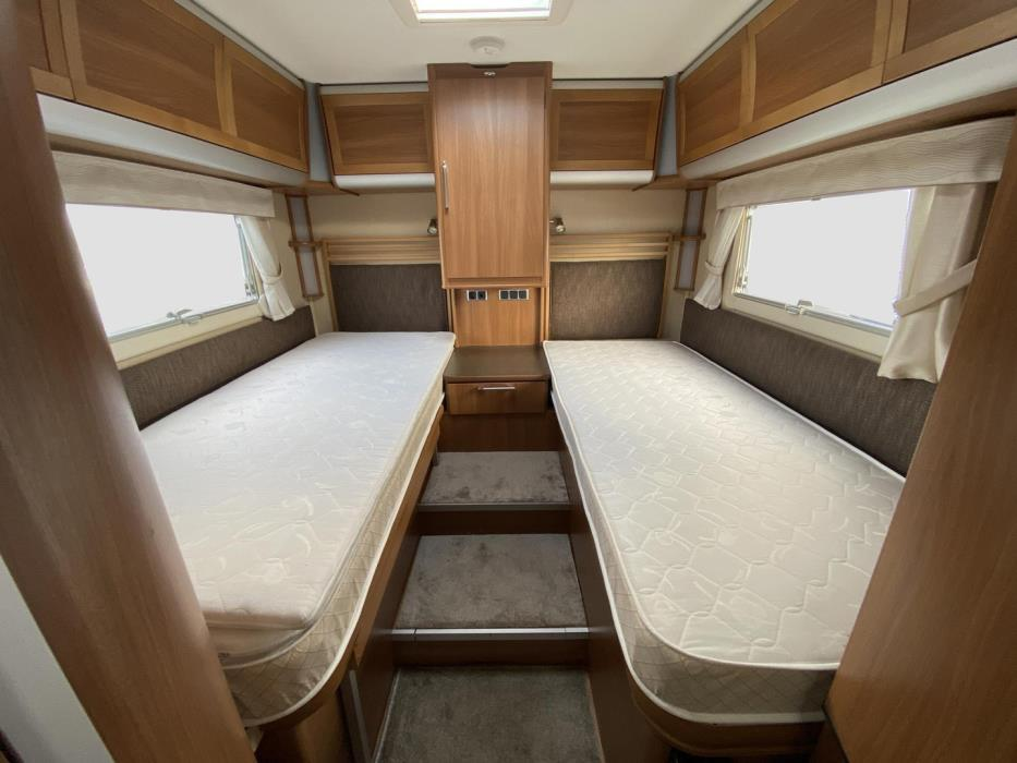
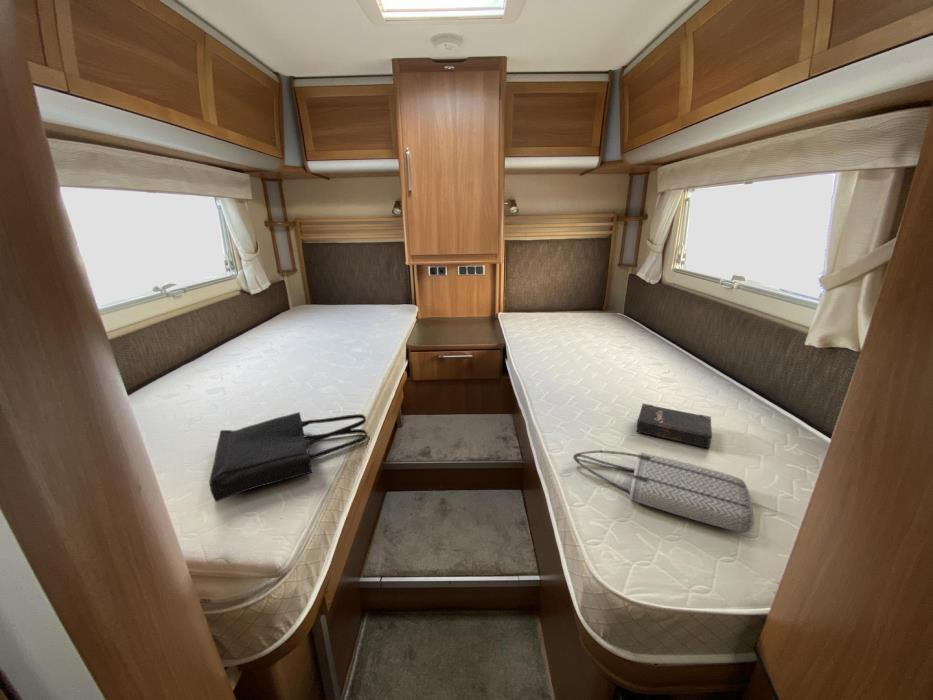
+ tote bag [572,450,755,533]
+ tote bag [208,411,368,503]
+ hardback book [635,403,713,449]
